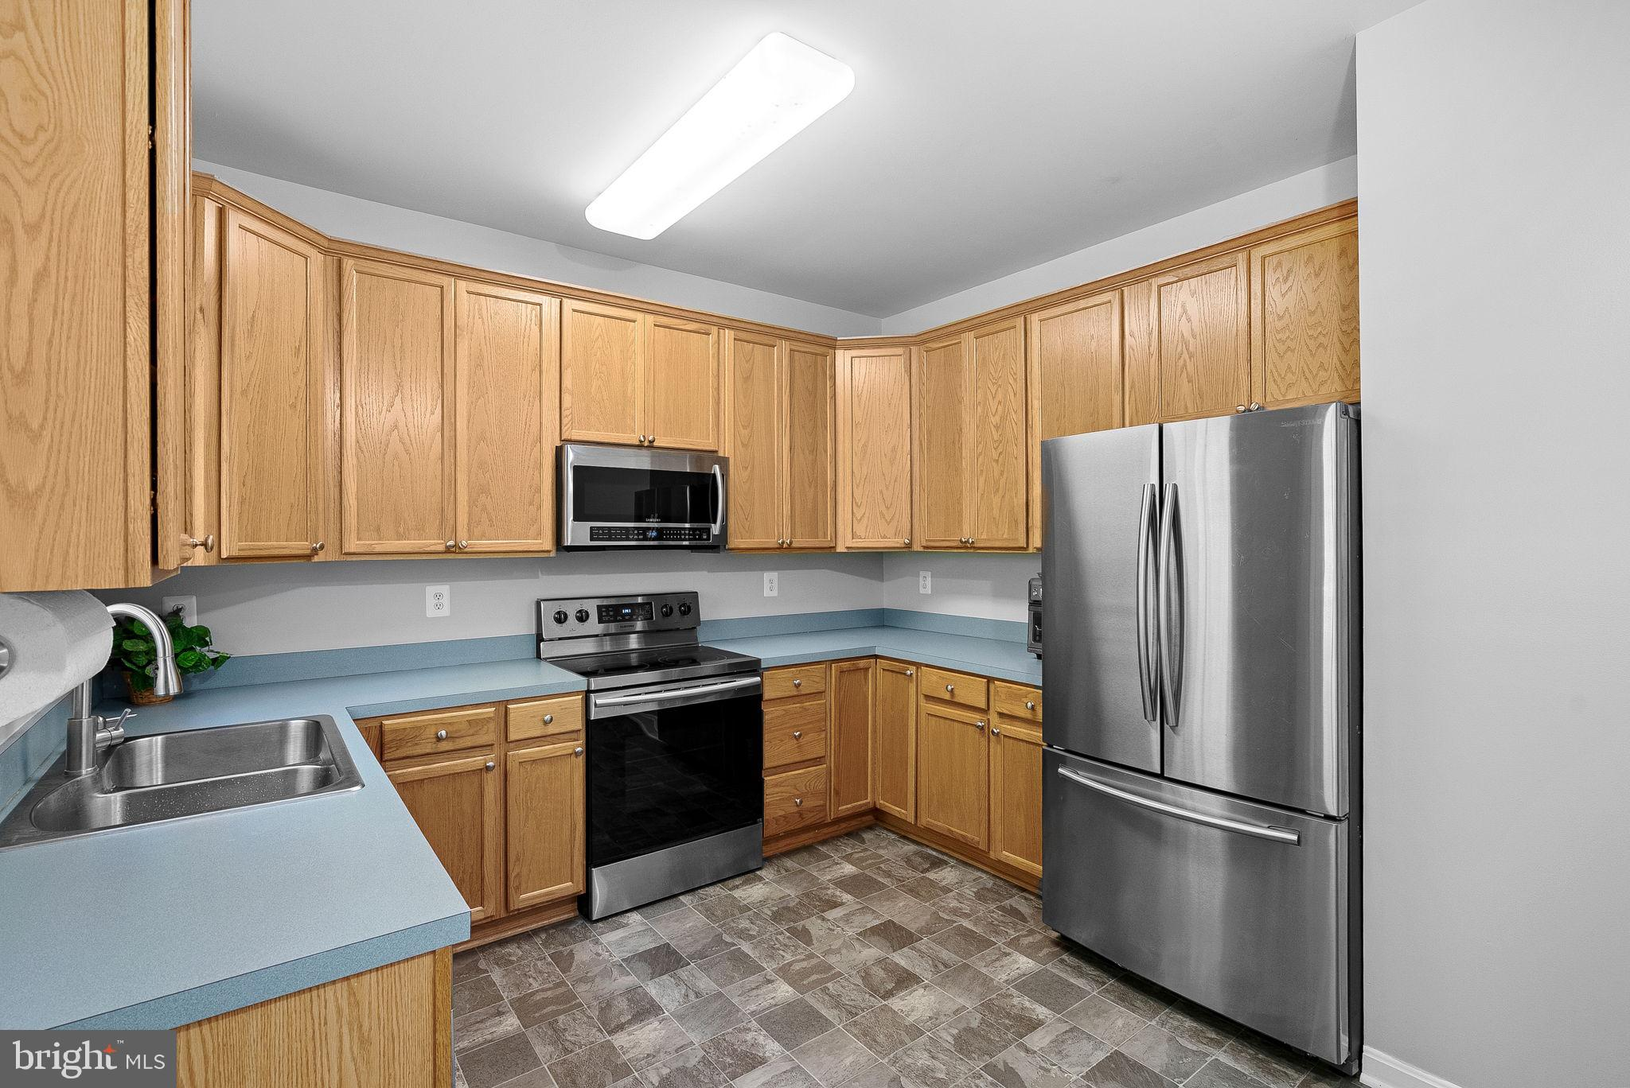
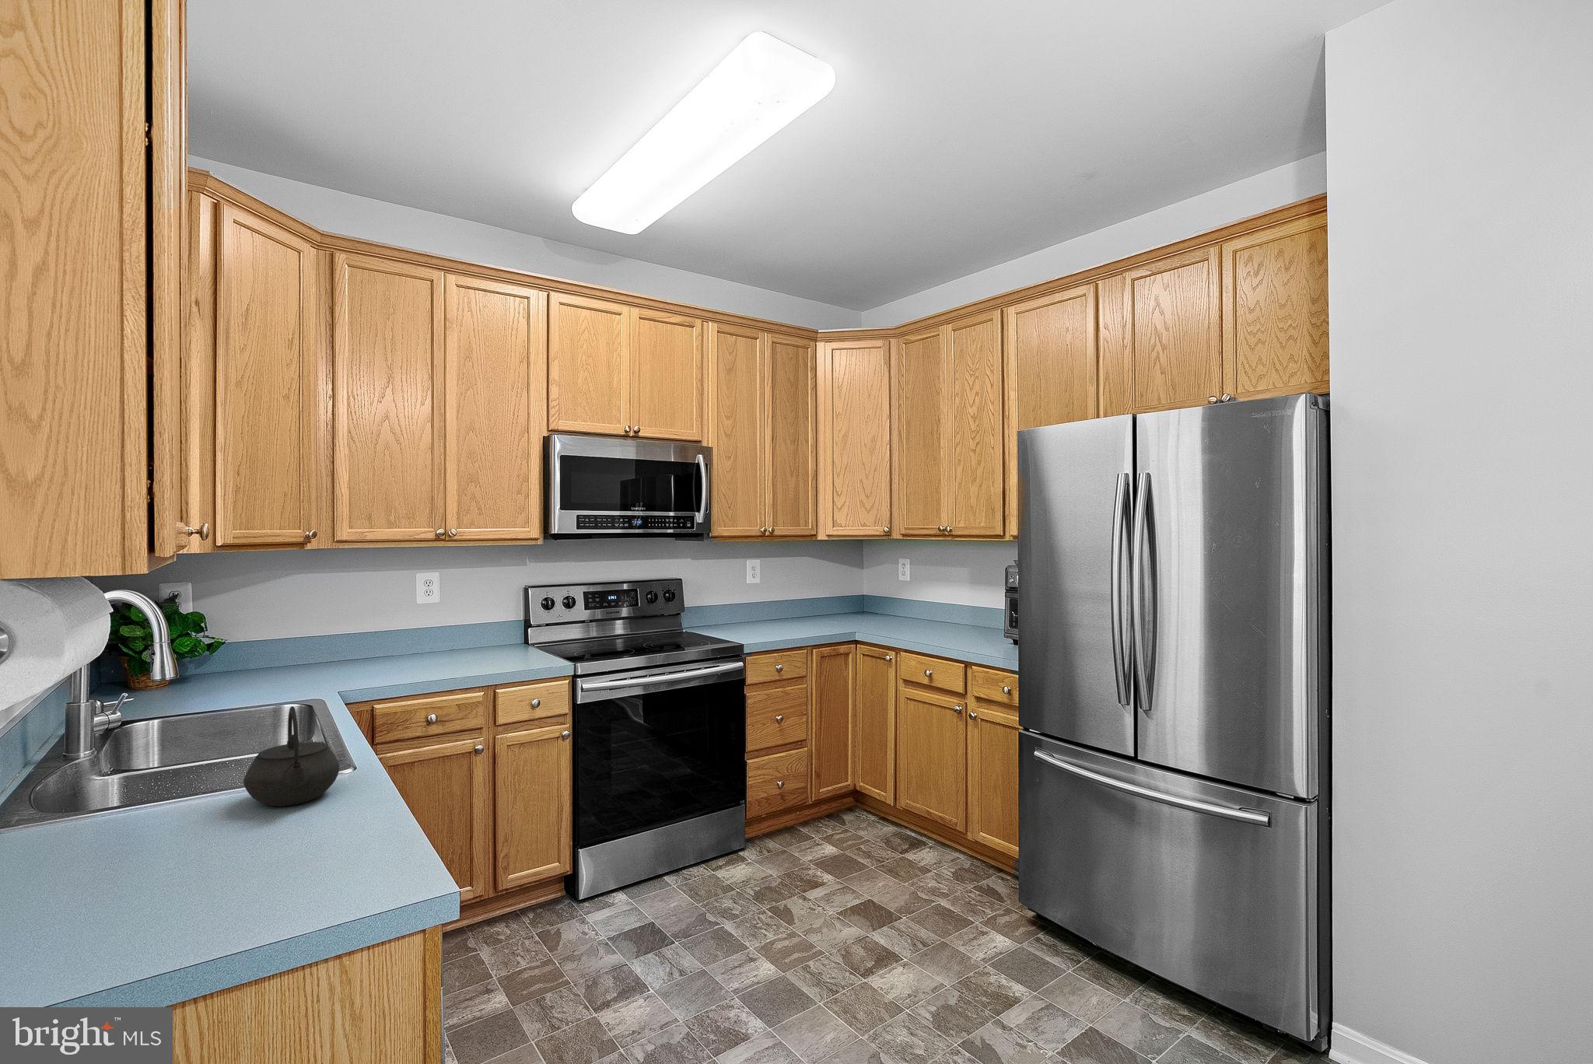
+ kettle [242,705,341,806]
